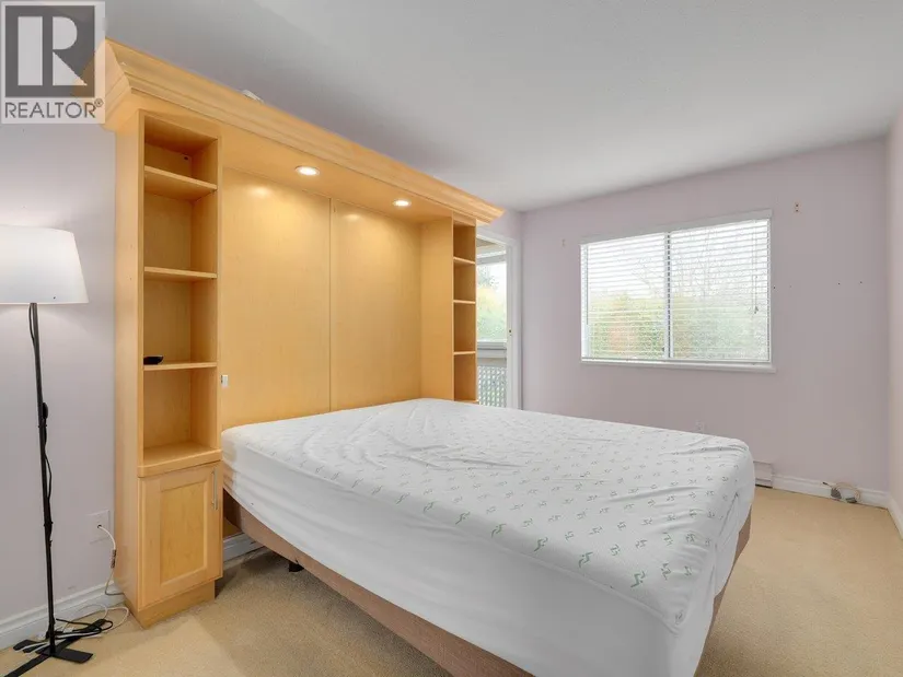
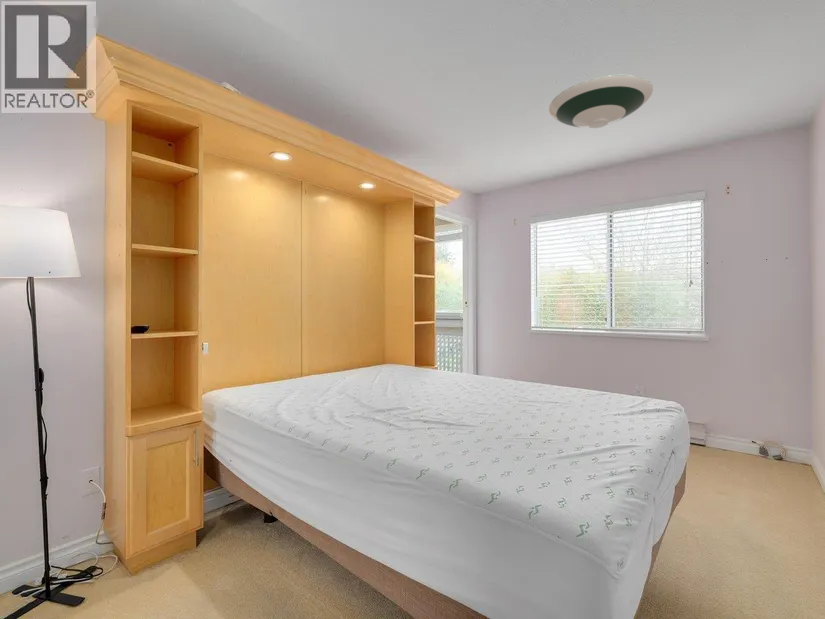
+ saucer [548,73,654,129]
